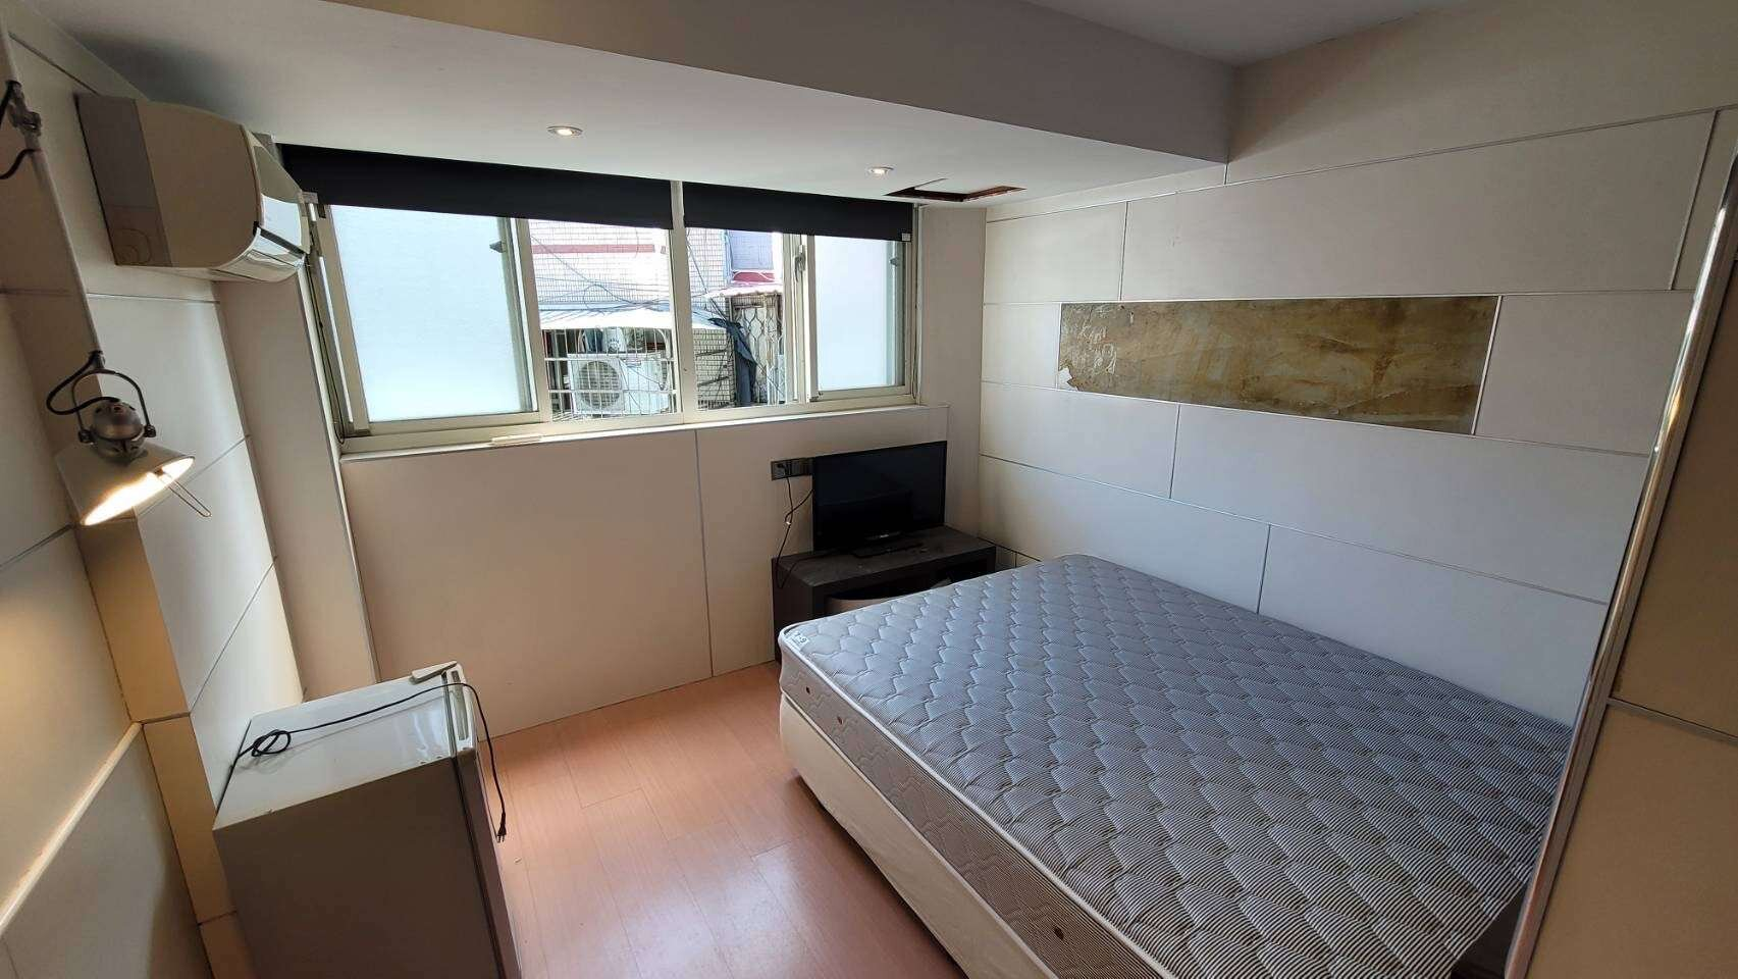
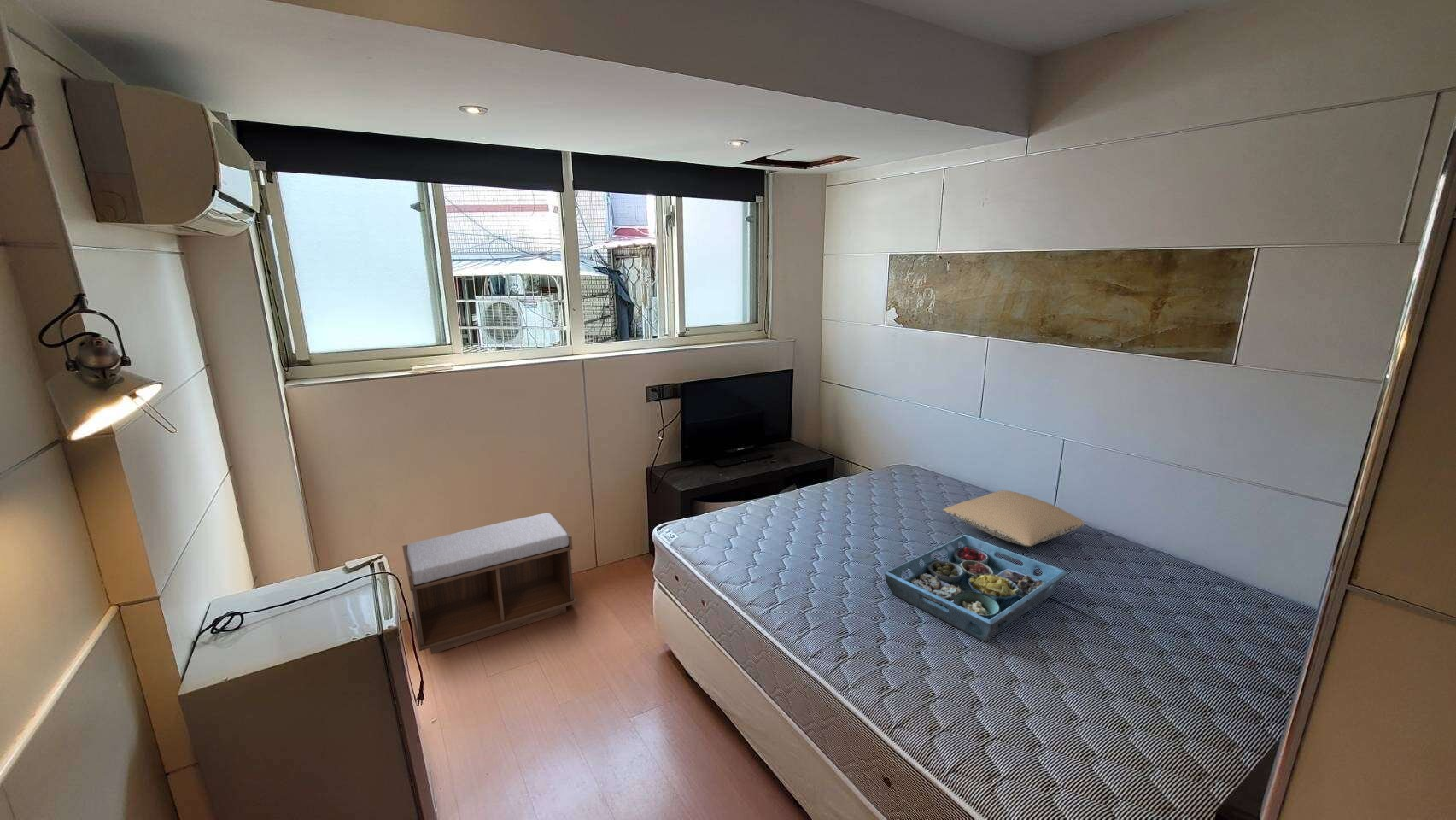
+ serving tray [884,534,1068,642]
+ pillow [943,489,1085,548]
+ bench [401,512,577,655]
